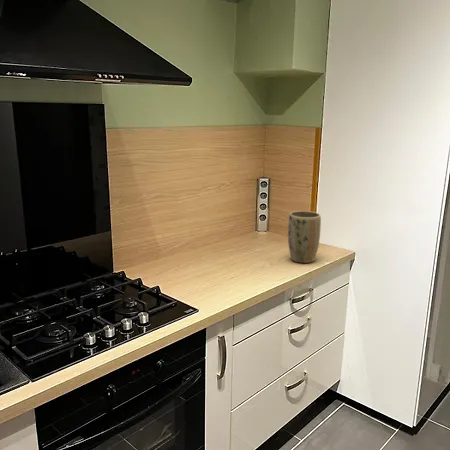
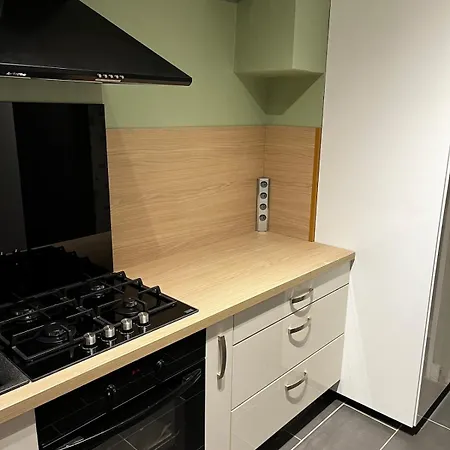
- plant pot [287,210,322,264]
